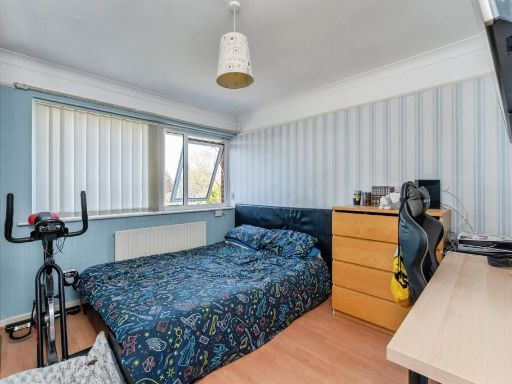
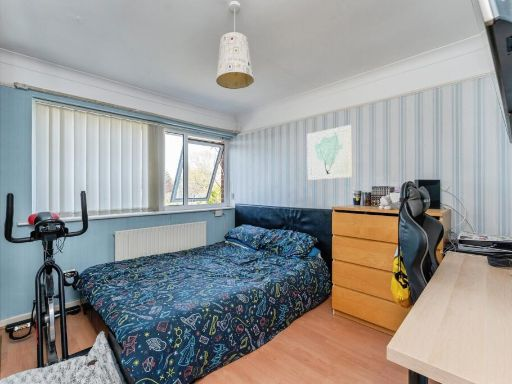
+ wall art [306,124,354,181]
